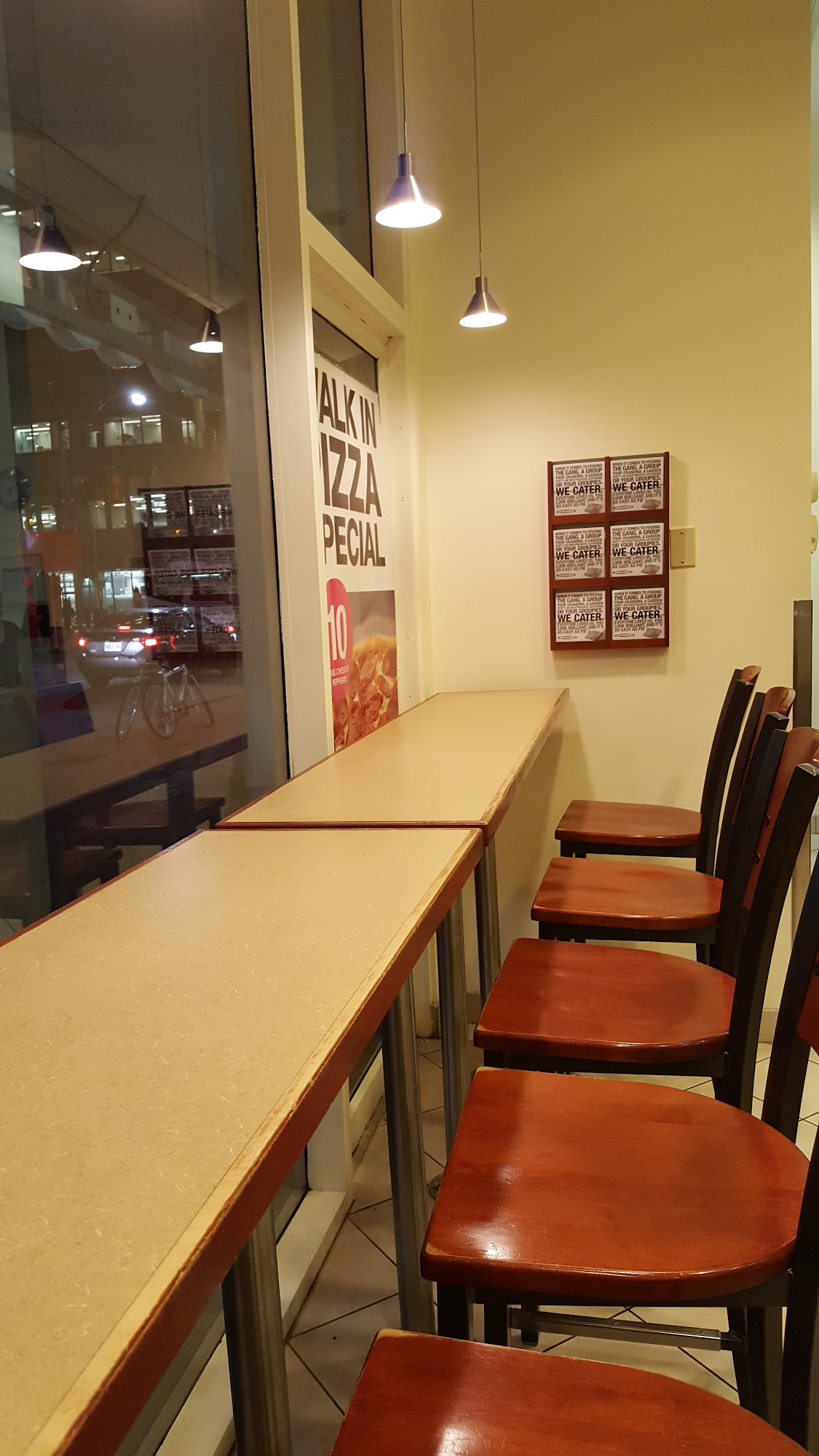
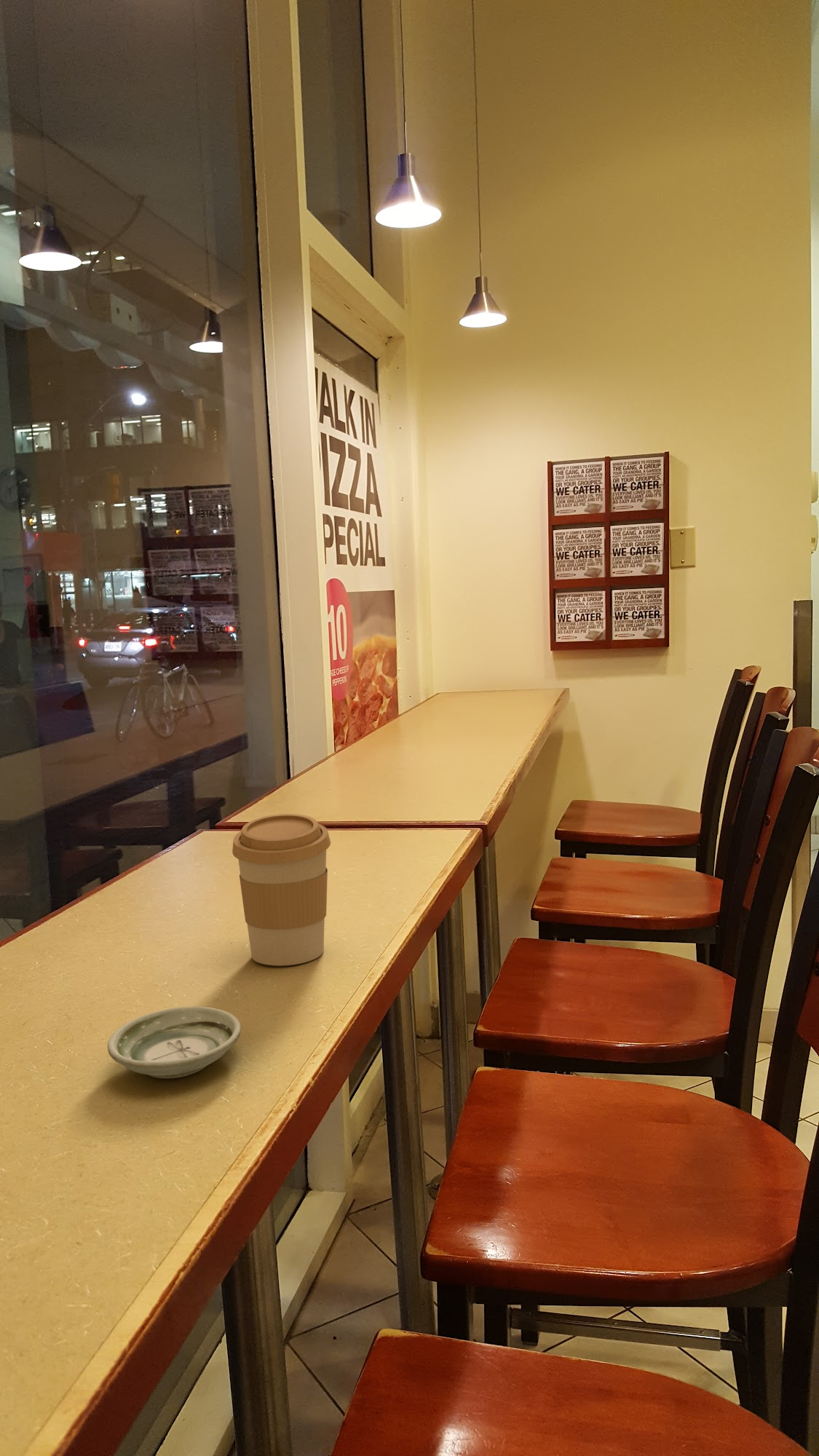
+ saucer [107,1006,242,1079]
+ coffee cup [232,813,331,966]
